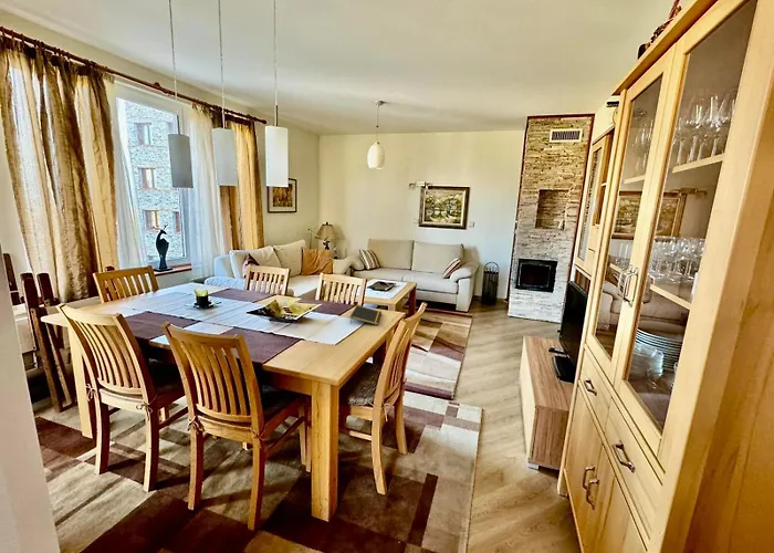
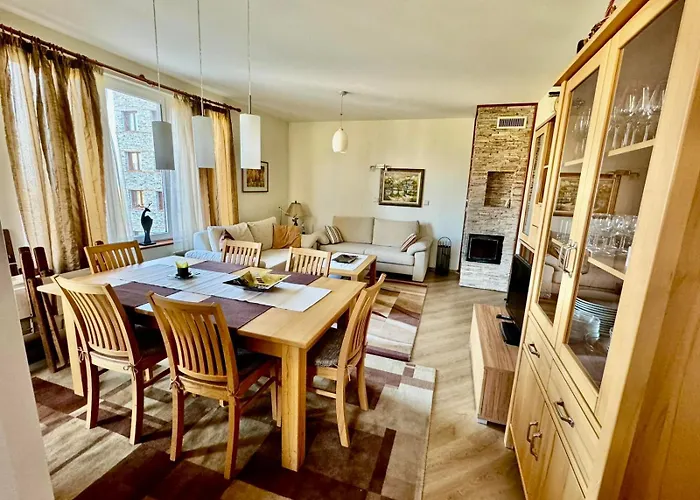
- notepad [349,304,383,326]
